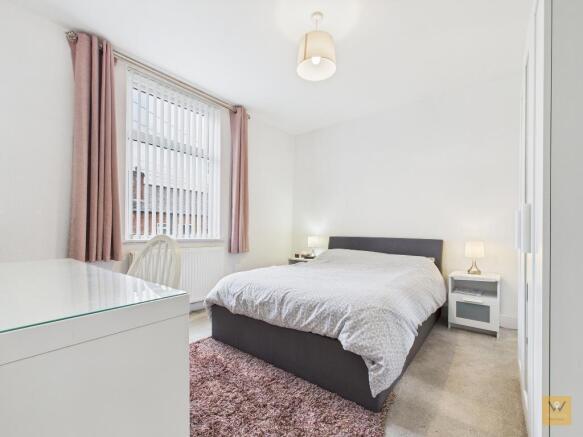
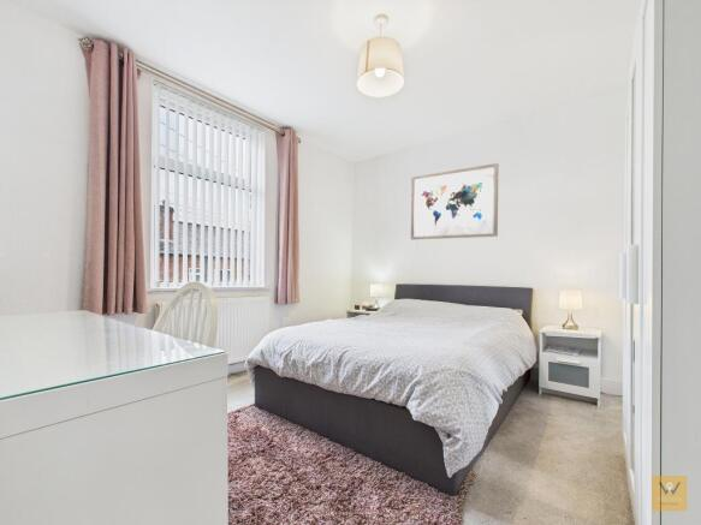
+ wall art [410,162,499,240]
